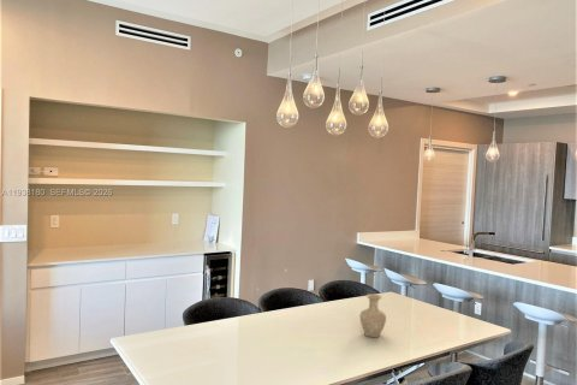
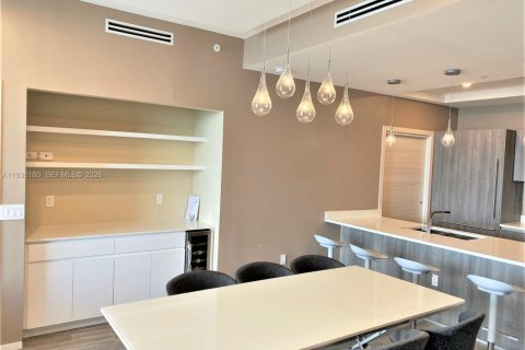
- vase [358,292,387,338]
